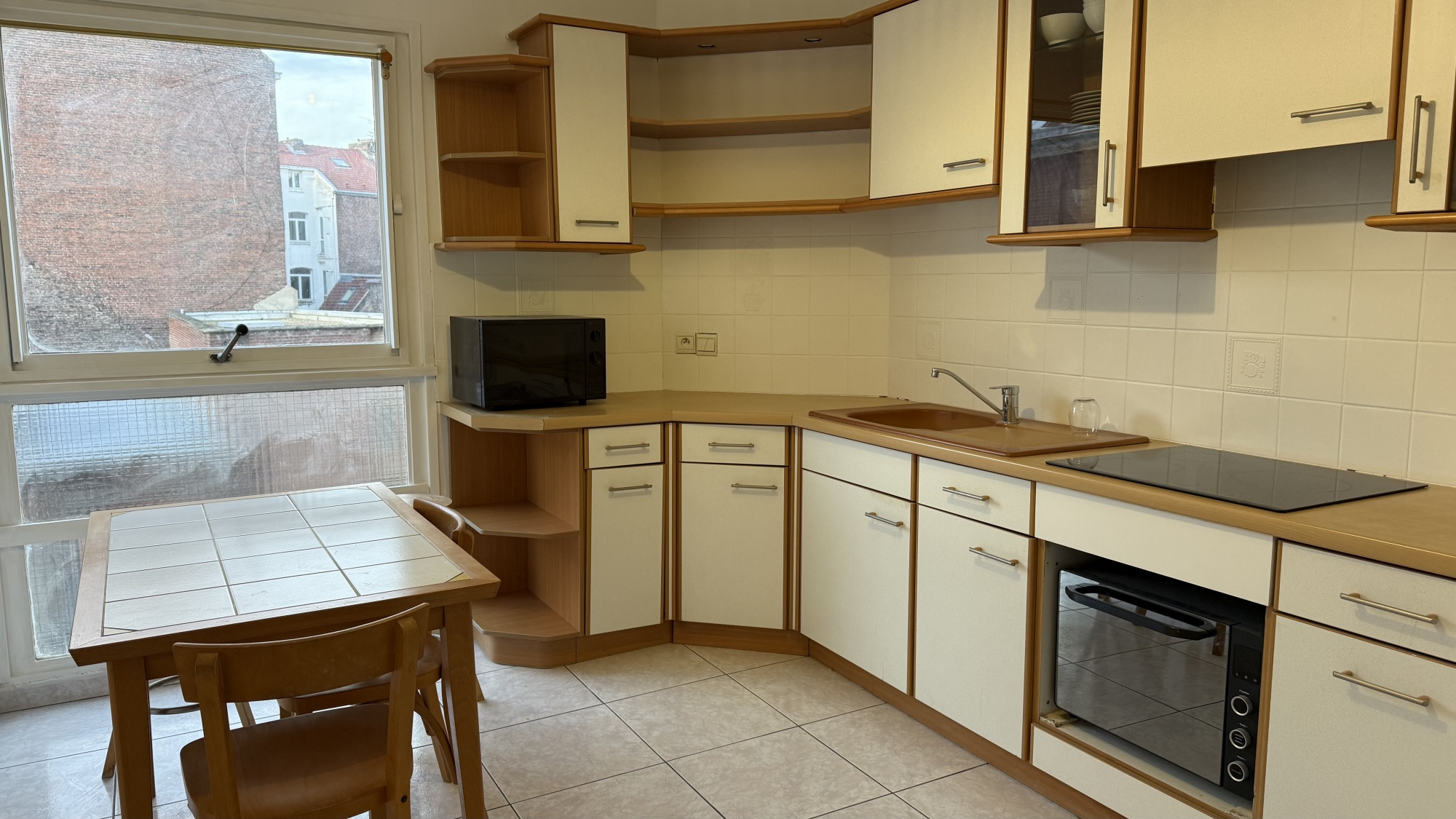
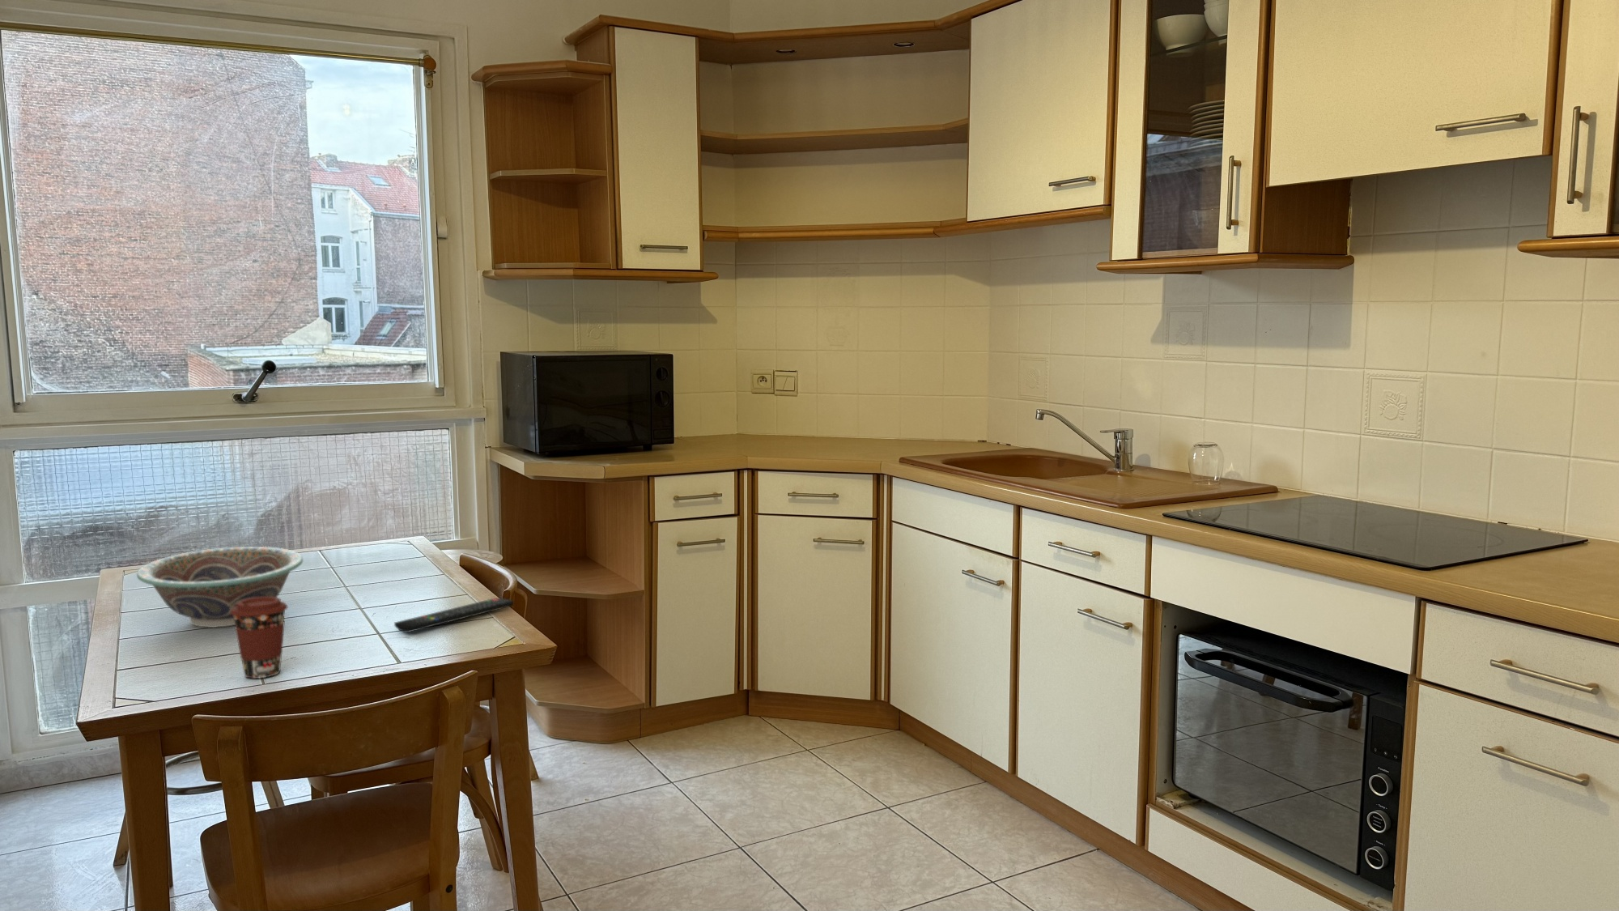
+ decorative bowl [136,546,304,628]
+ coffee cup [230,597,288,680]
+ remote control [394,597,515,633]
